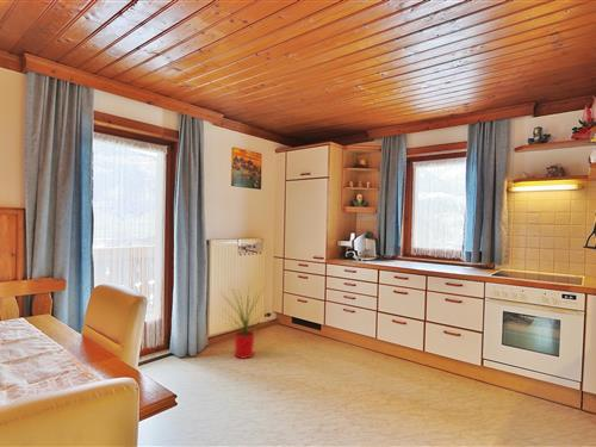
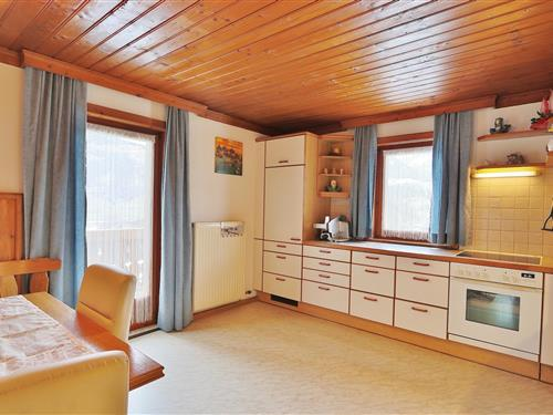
- house plant [218,281,273,360]
